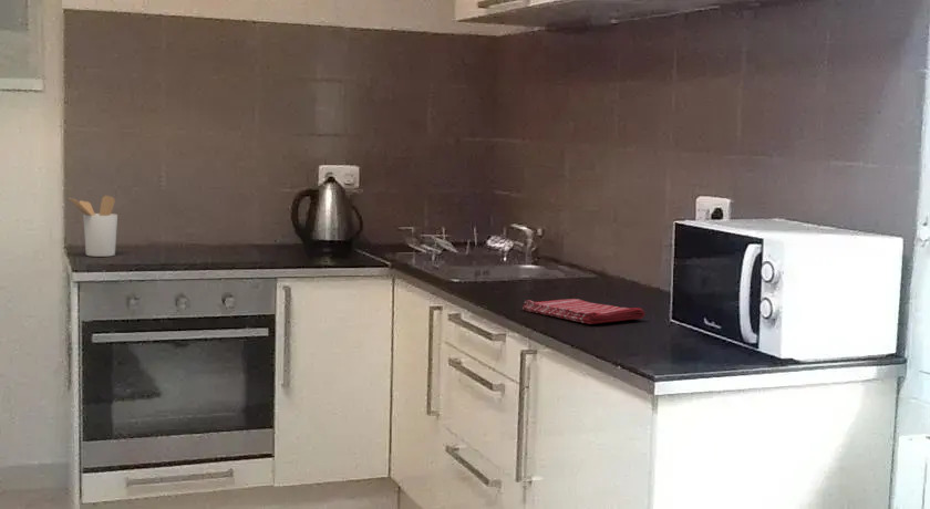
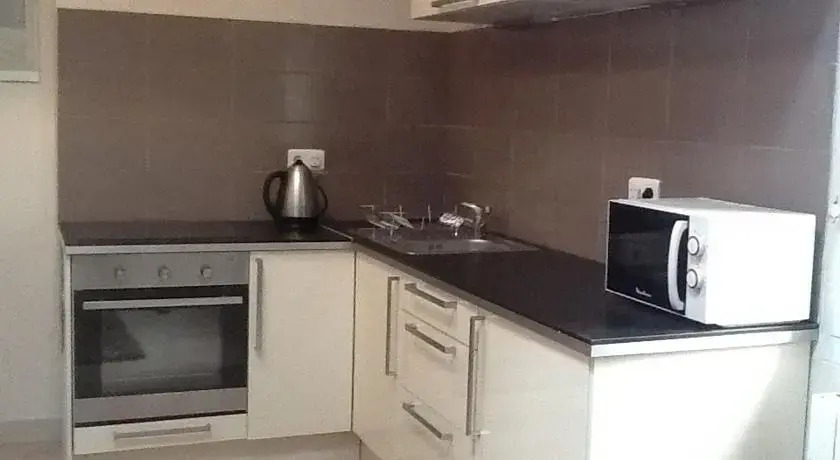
- dish towel [521,298,645,325]
- utensil holder [68,195,118,258]
